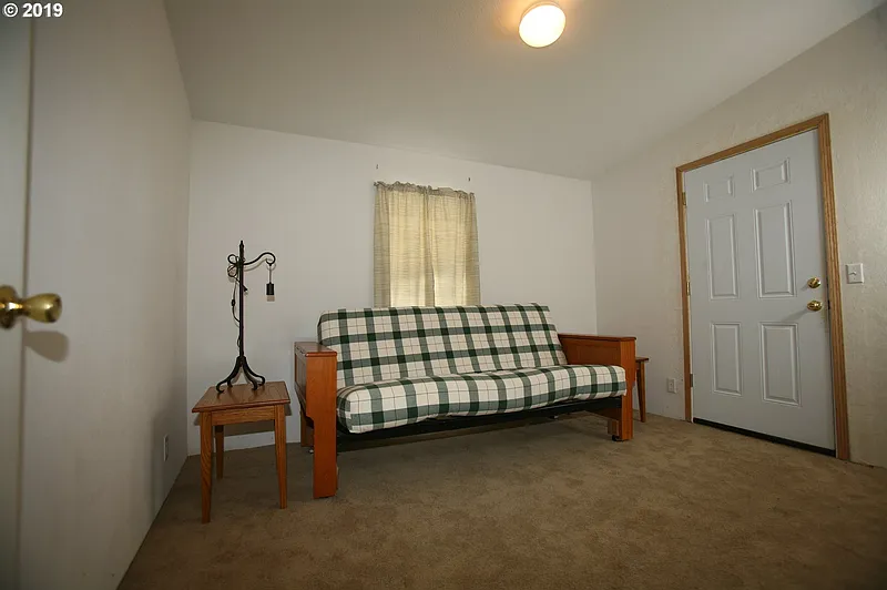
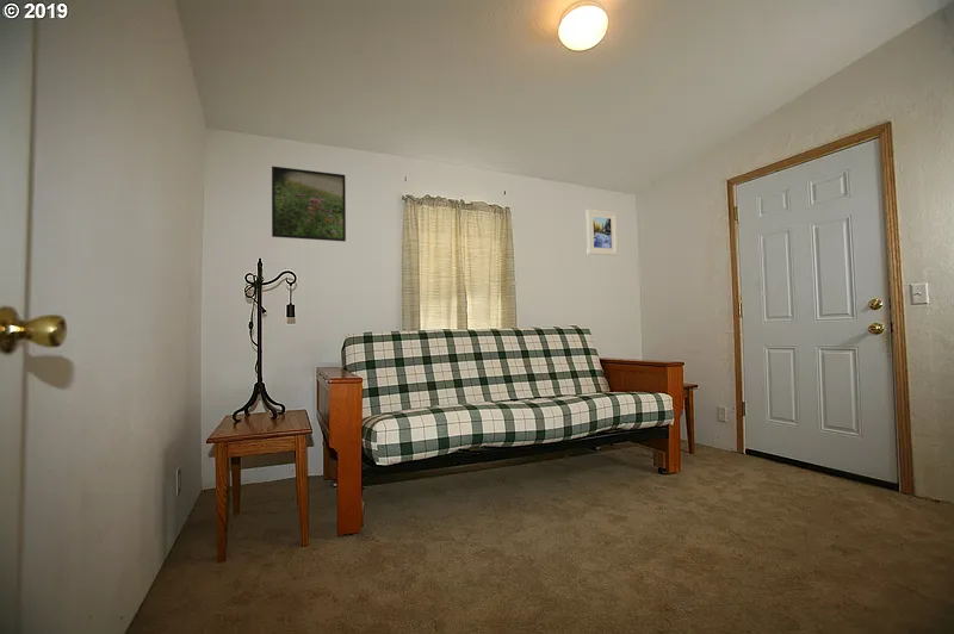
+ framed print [271,164,347,243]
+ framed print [586,209,619,256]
